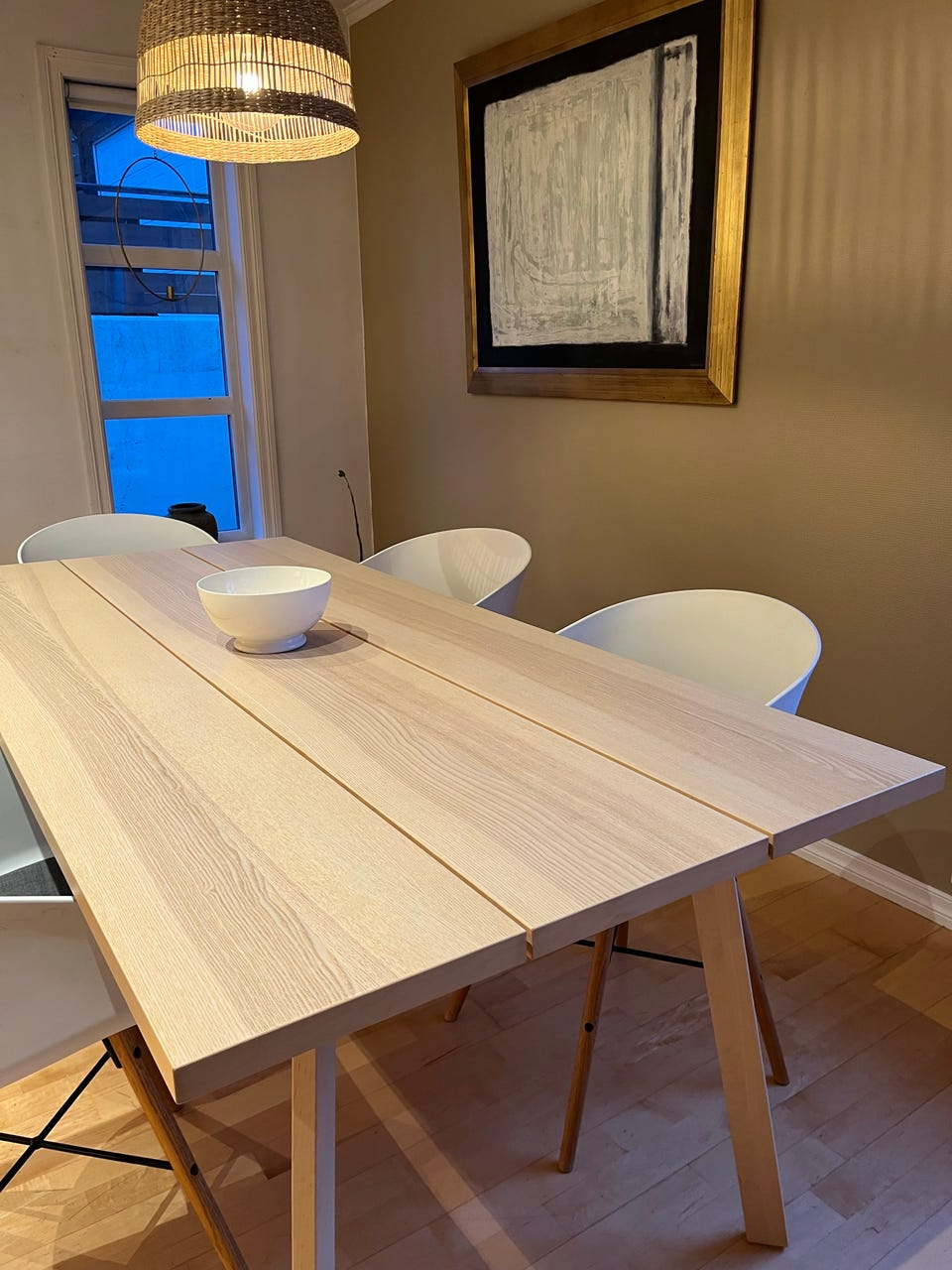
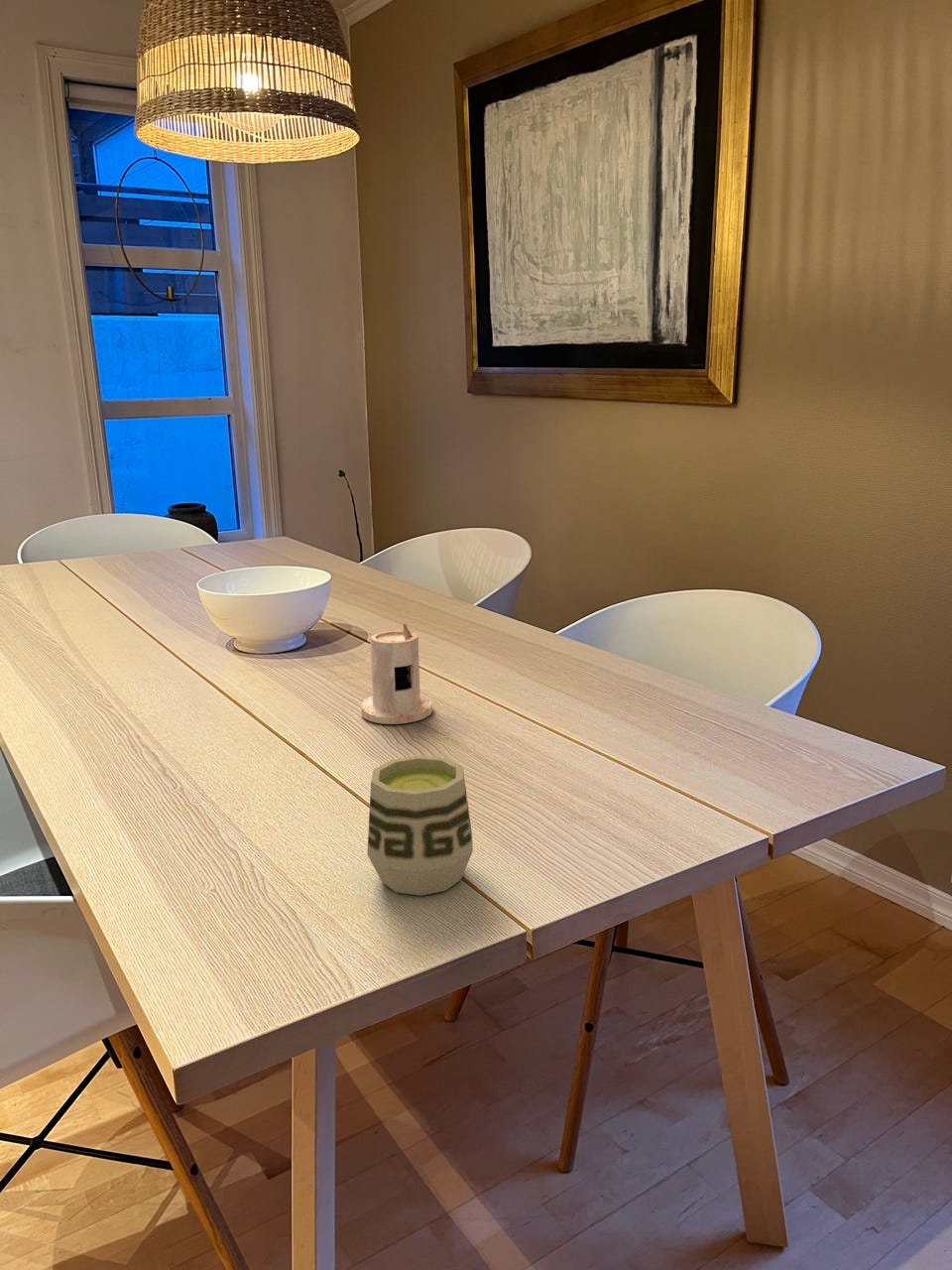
+ candle [360,622,433,725]
+ cup [366,755,474,897]
